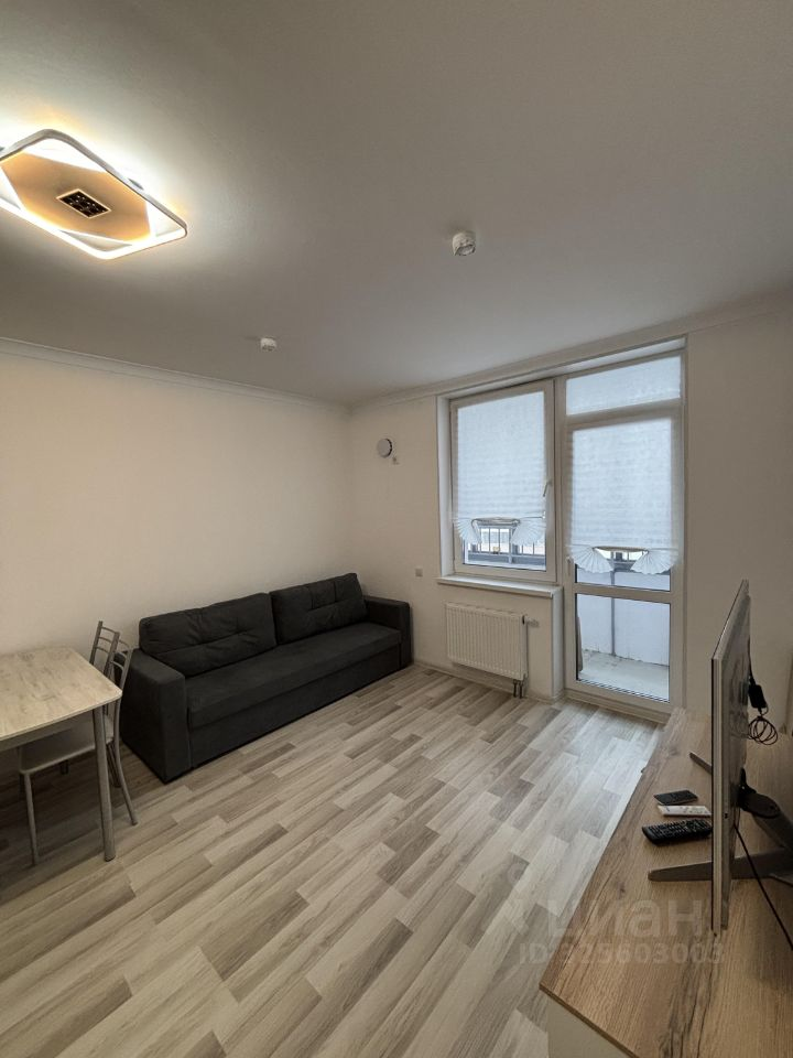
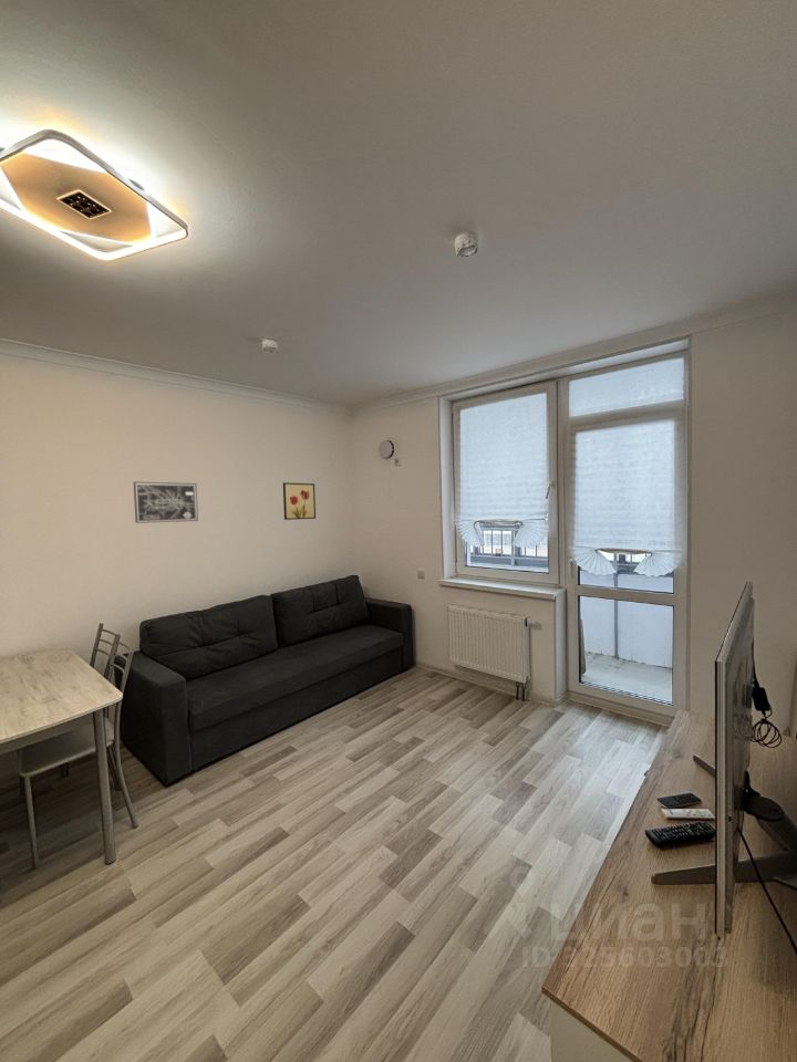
+ wall art [133,481,199,524]
+ wall art [282,481,317,521]
